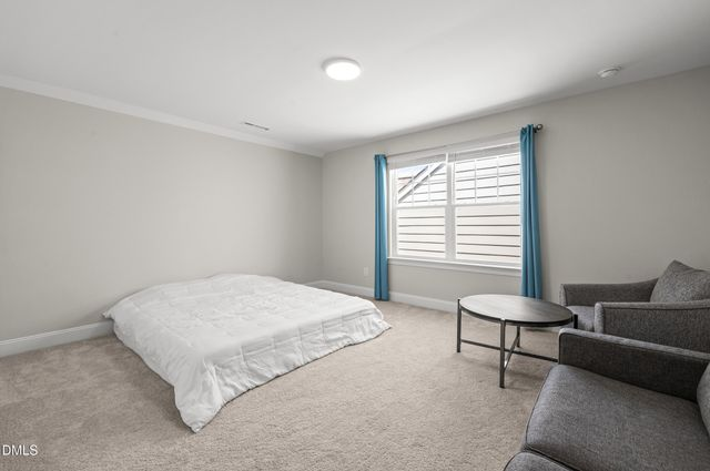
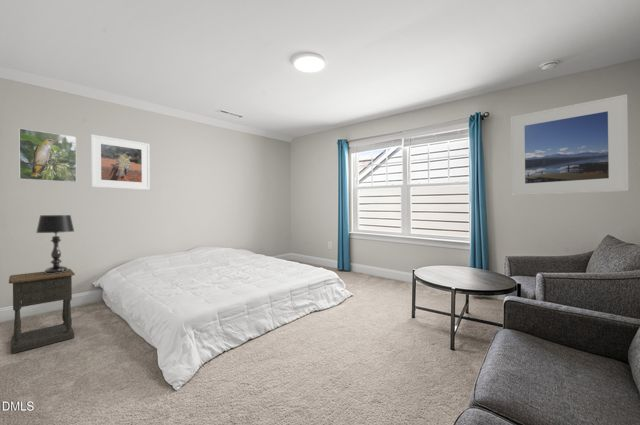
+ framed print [18,127,77,183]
+ nightstand [8,268,76,354]
+ table lamp [35,214,75,274]
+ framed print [90,133,151,191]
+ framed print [510,93,629,196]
